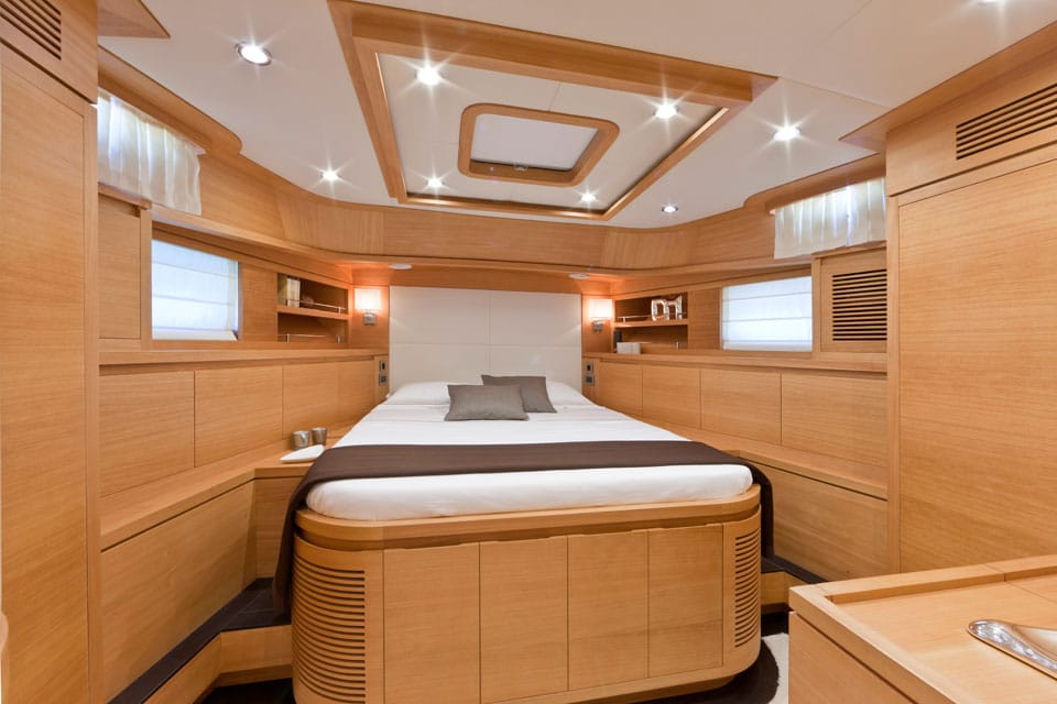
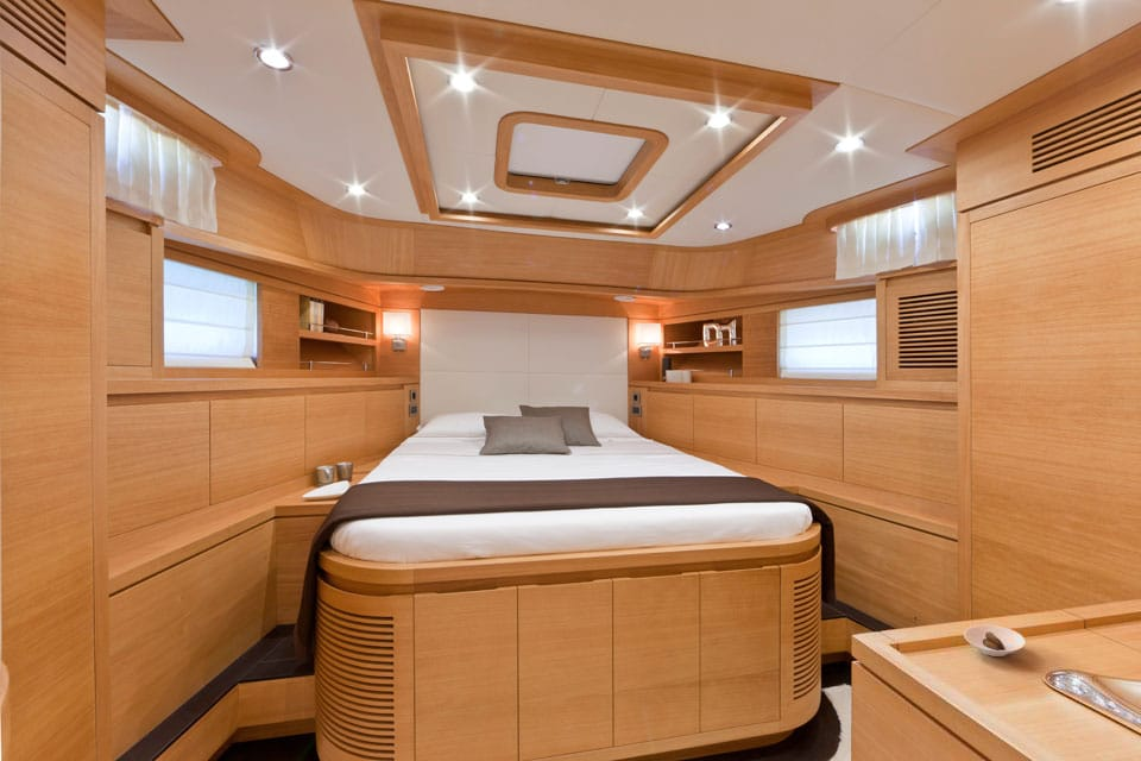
+ saucer [963,624,1027,658]
